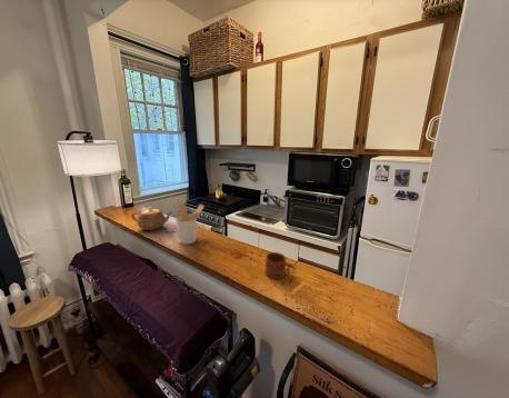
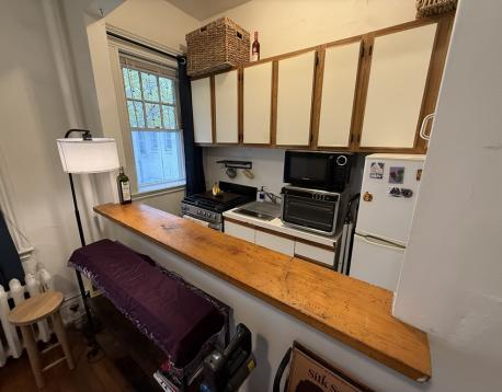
- teapot [130,206,174,231]
- mug [265,251,297,280]
- utensil holder [174,203,206,246]
